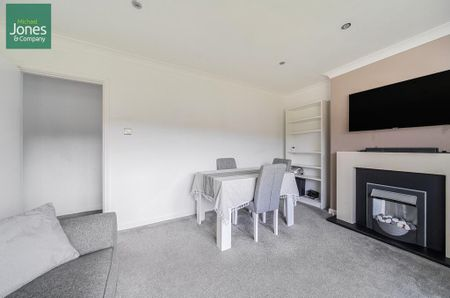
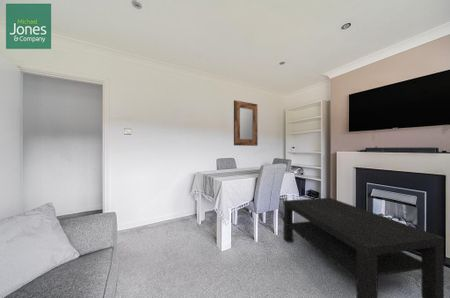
+ home mirror [233,99,259,147]
+ coffee table [282,197,445,298]
